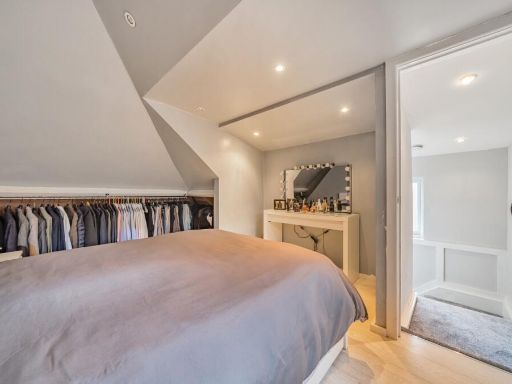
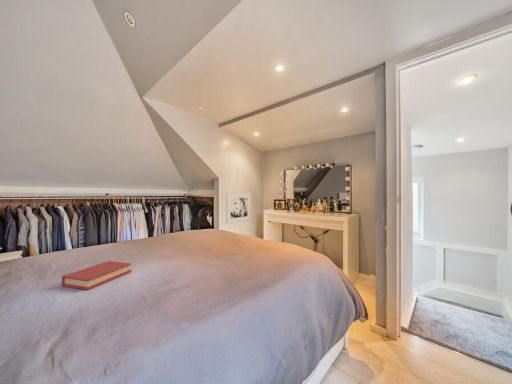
+ book [61,260,132,291]
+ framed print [225,192,252,225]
